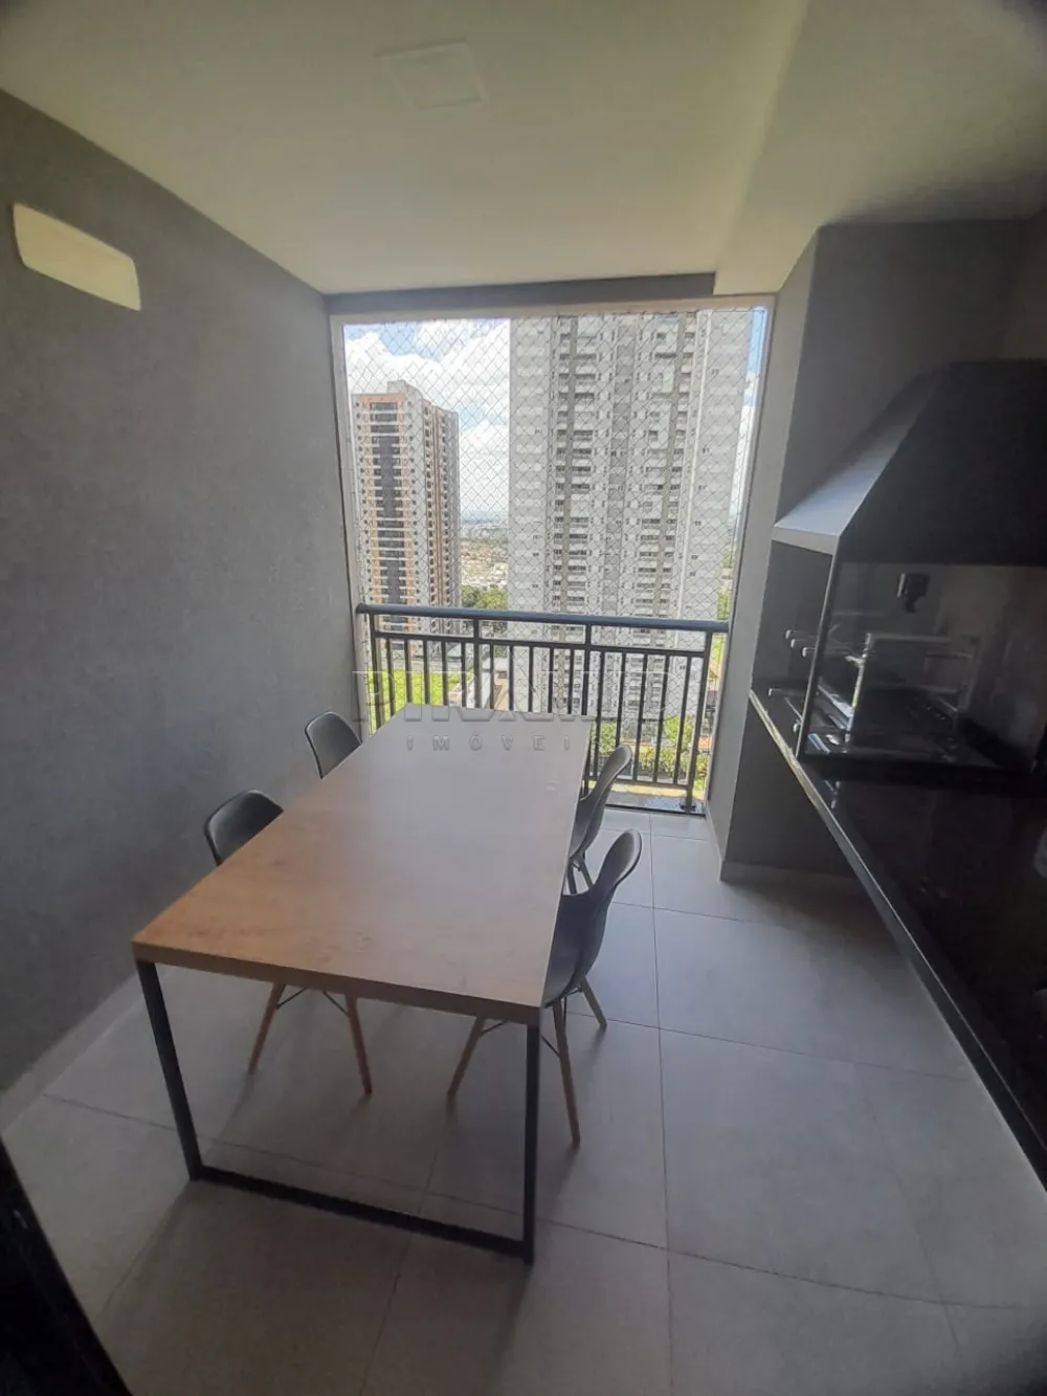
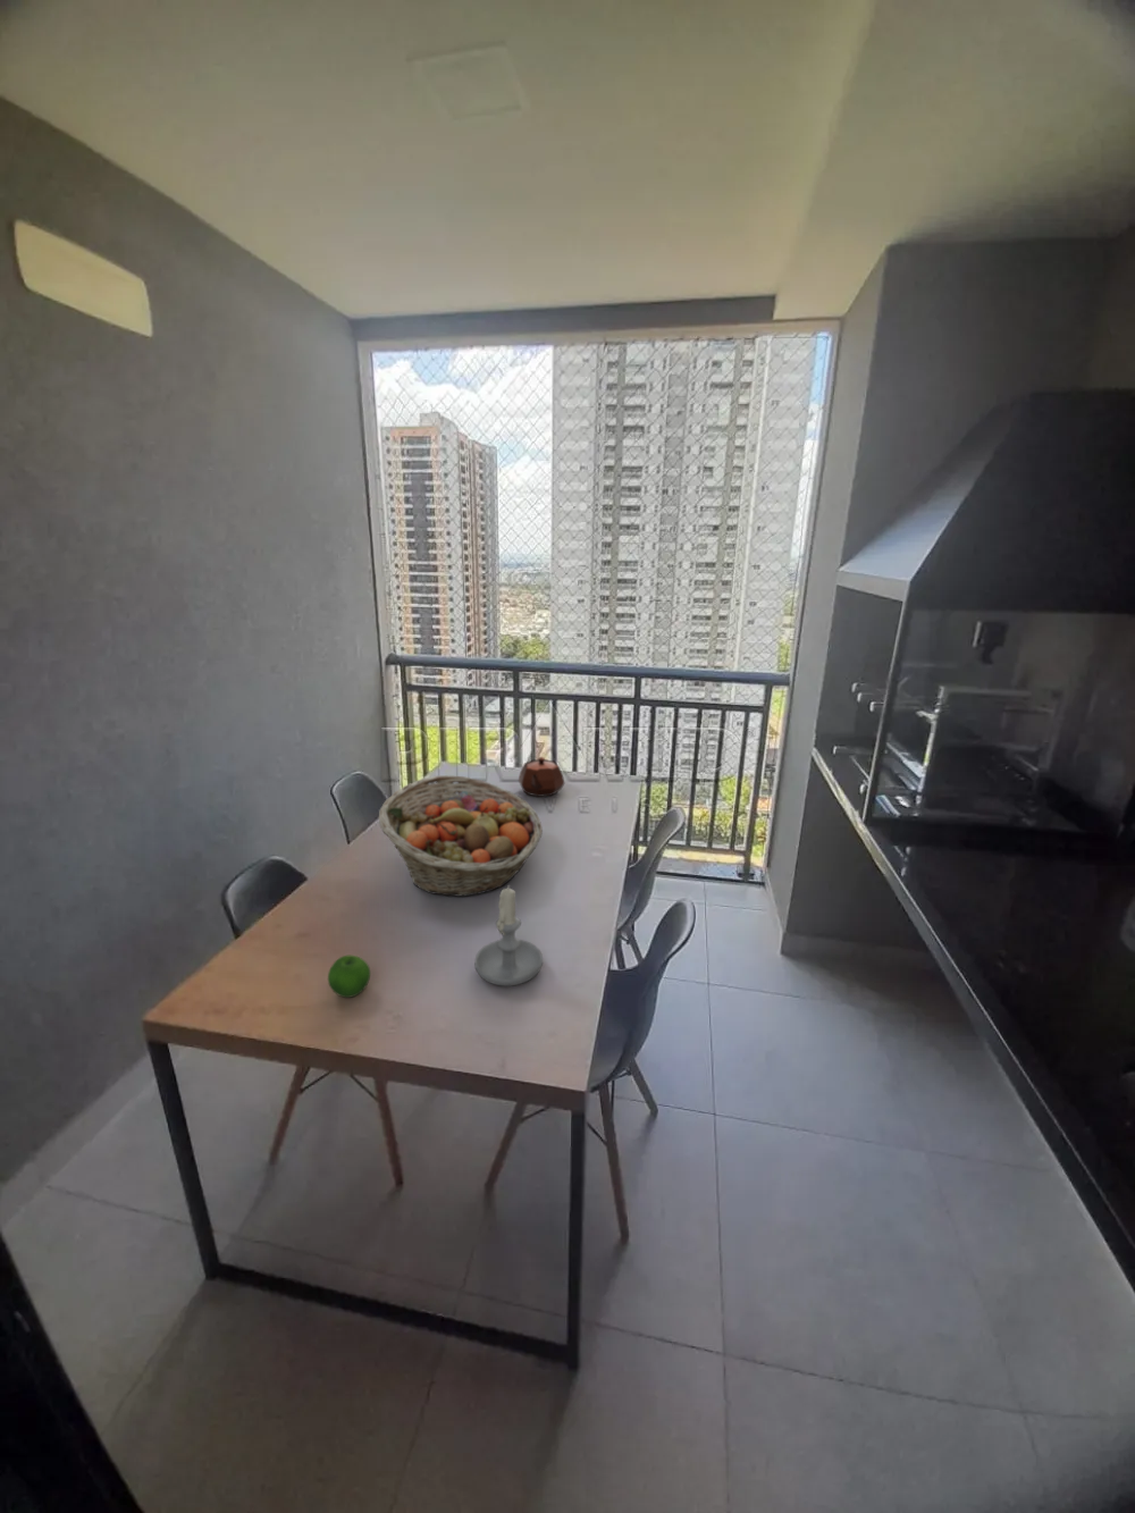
+ candle [473,885,544,986]
+ apple [327,955,371,999]
+ teapot [517,756,565,798]
+ fruit basket [378,774,544,898]
